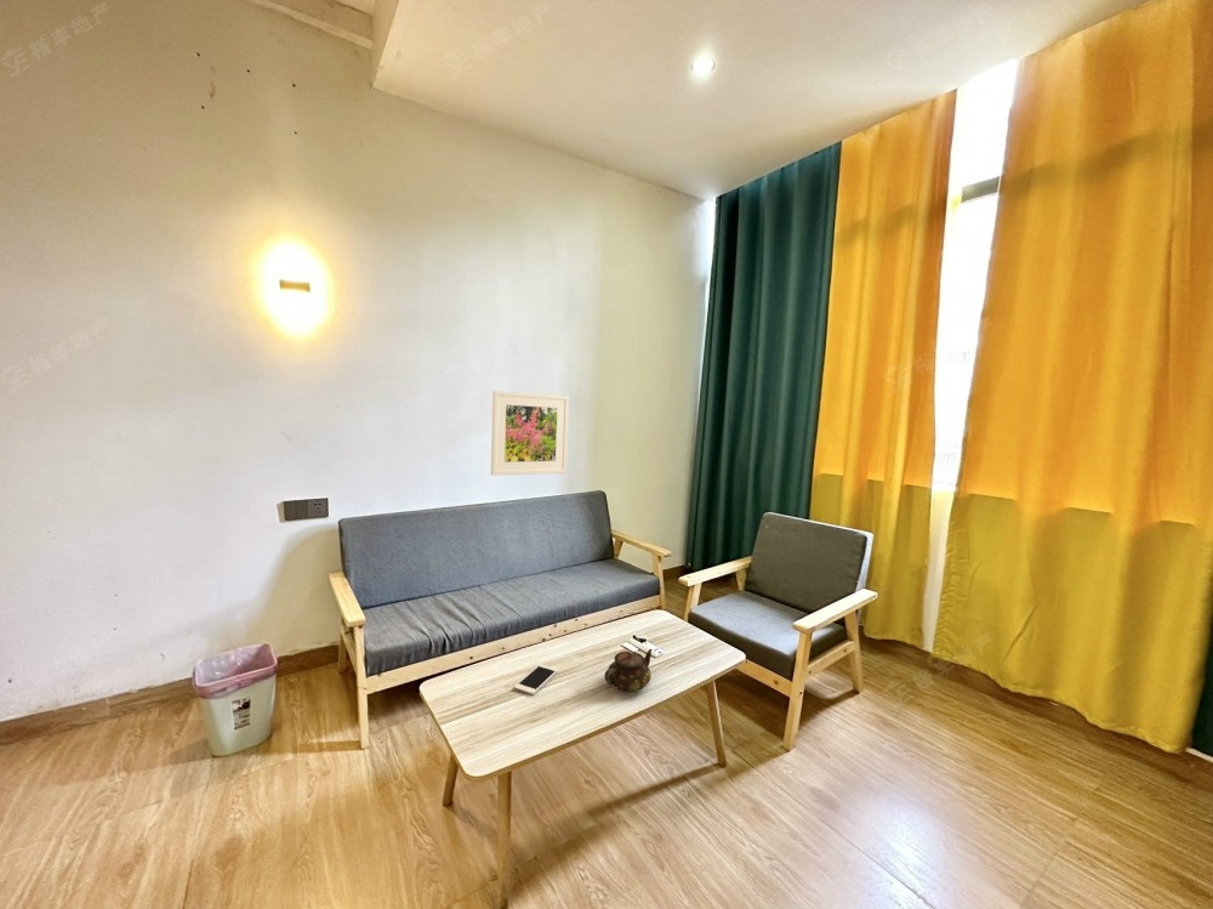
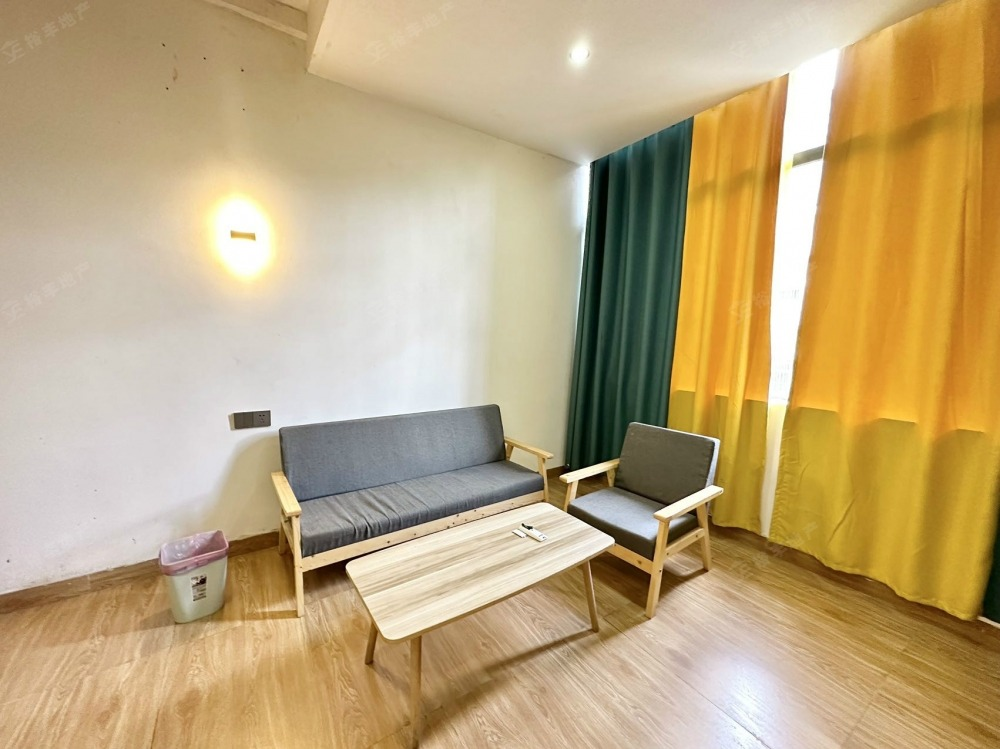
- teapot [603,648,654,693]
- cell phone [513,663,559,695]
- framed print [490,390,570,477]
